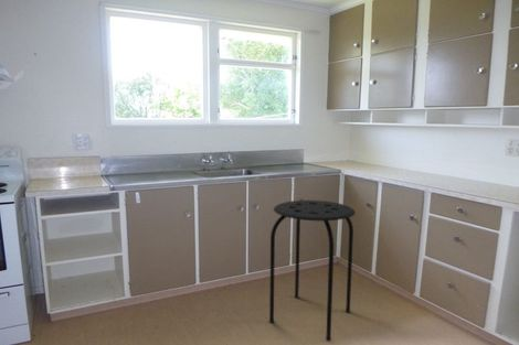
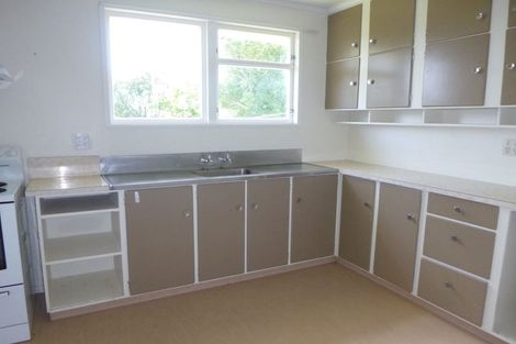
- stool [268,200,357,342]
